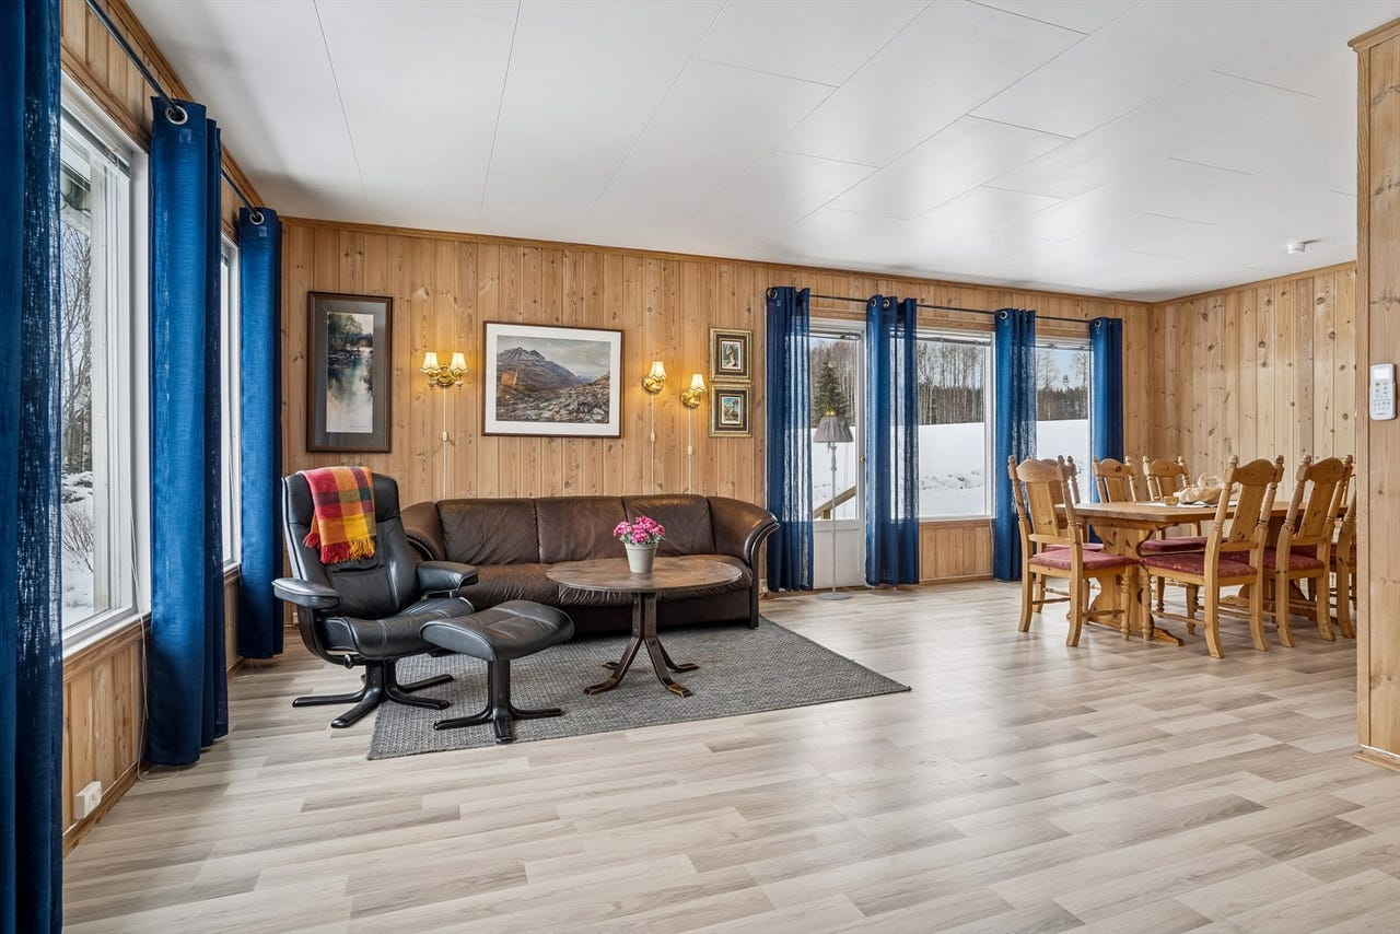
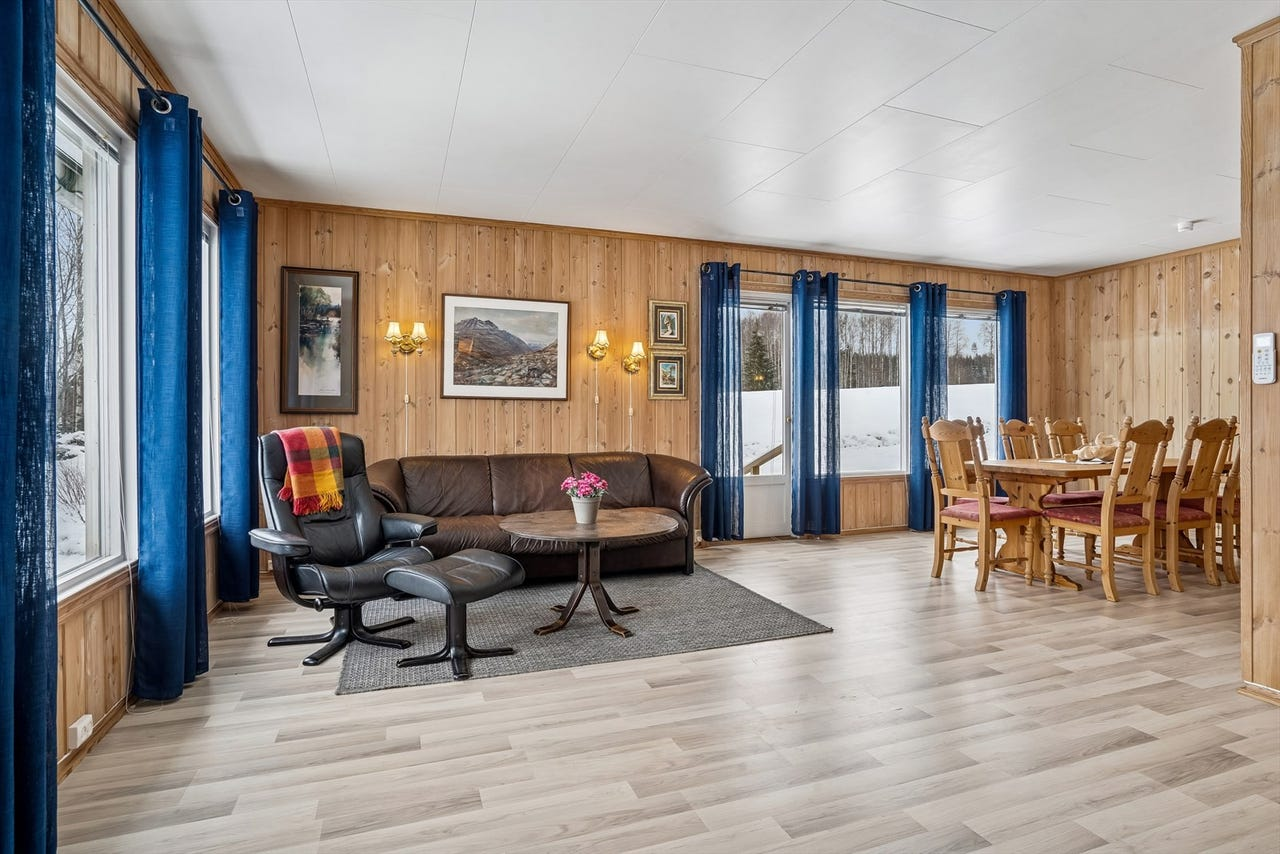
- floor lamp [812,416,855,600]
